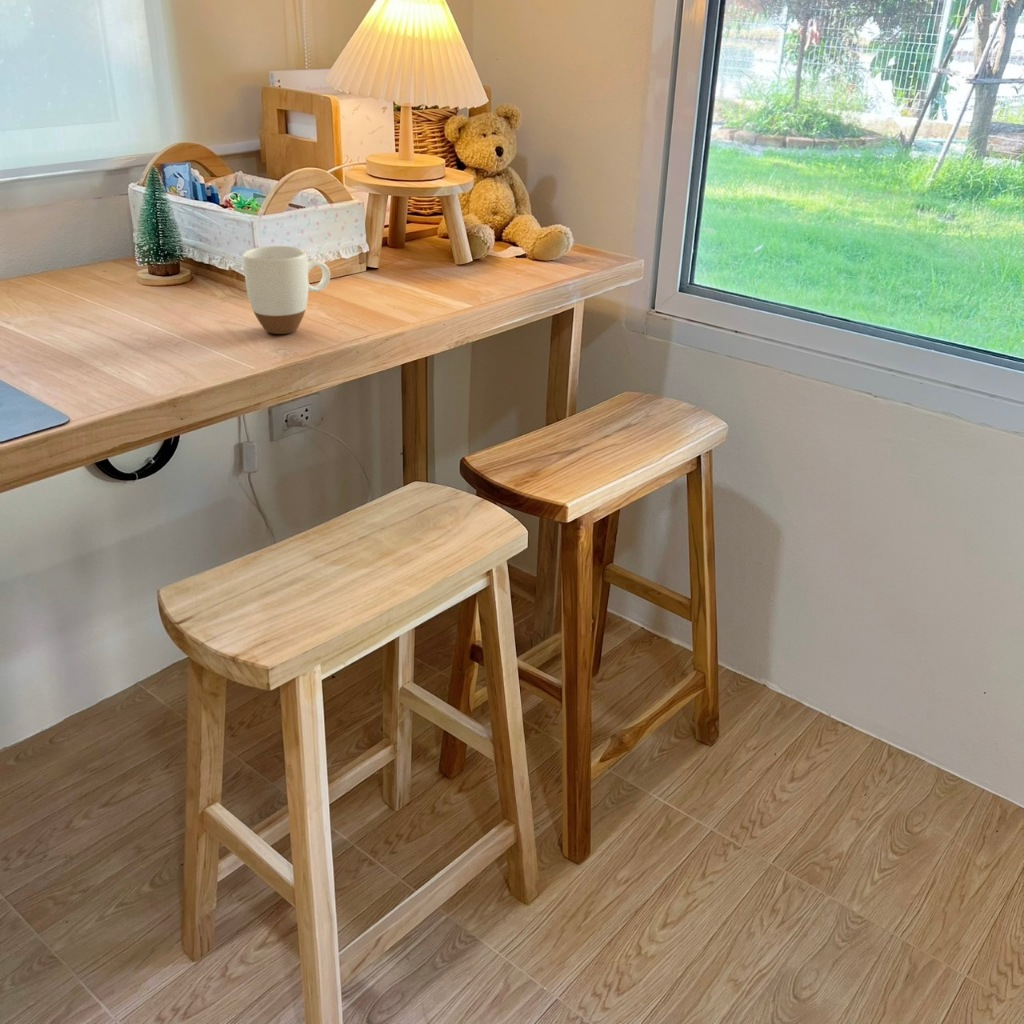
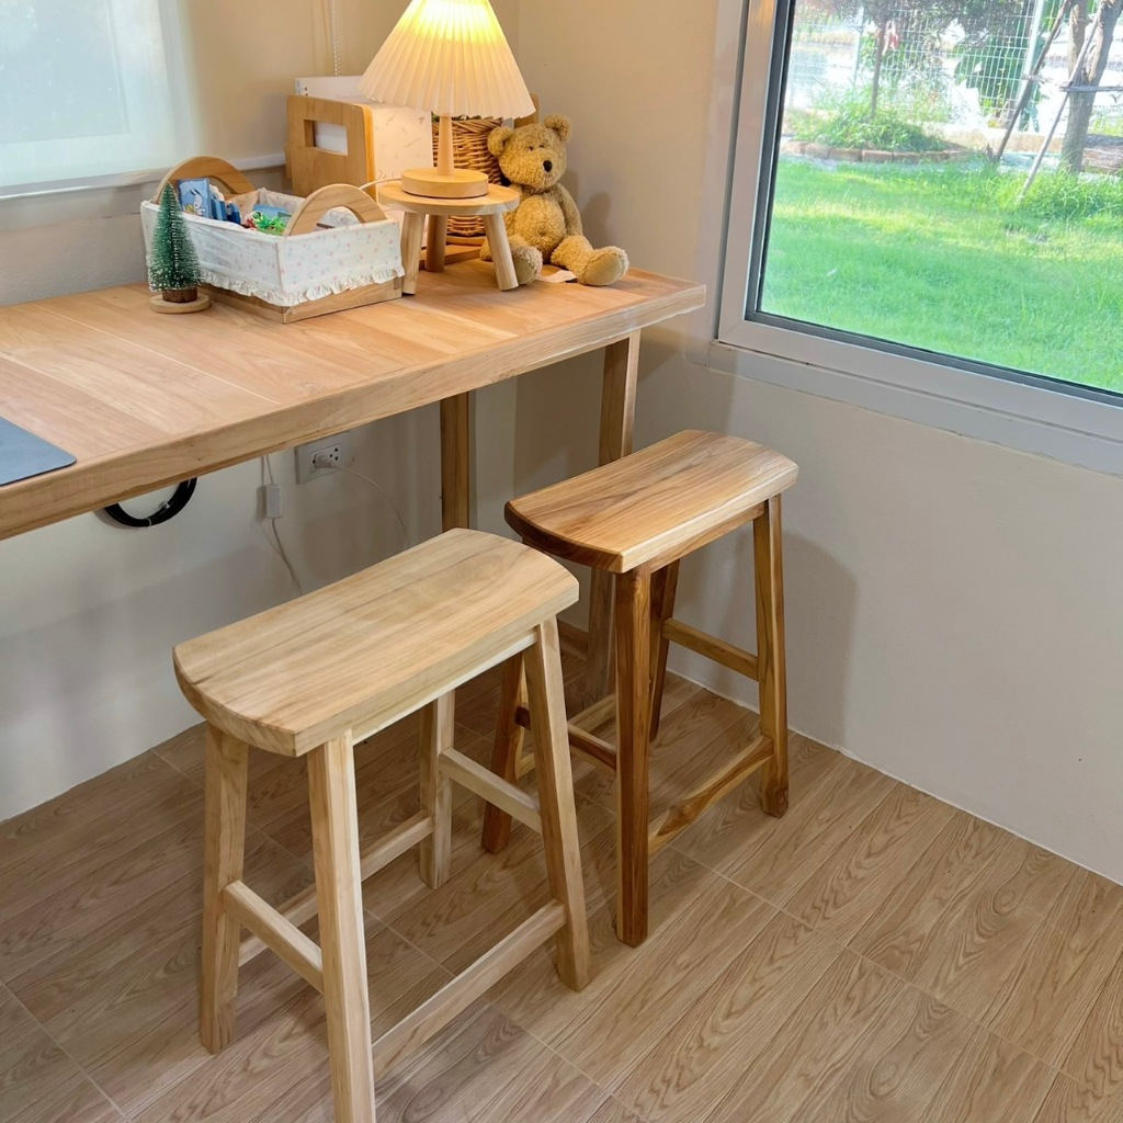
- mug [242,245,331,335]
